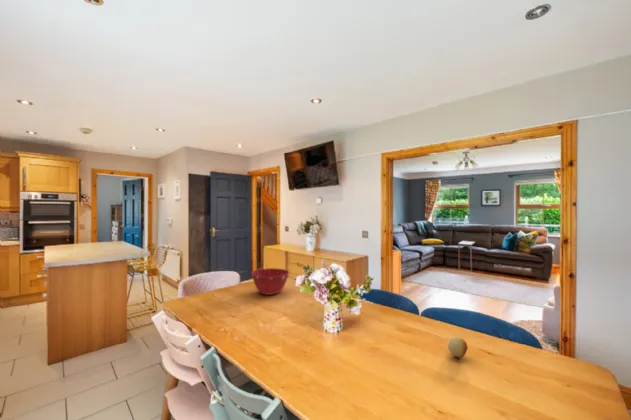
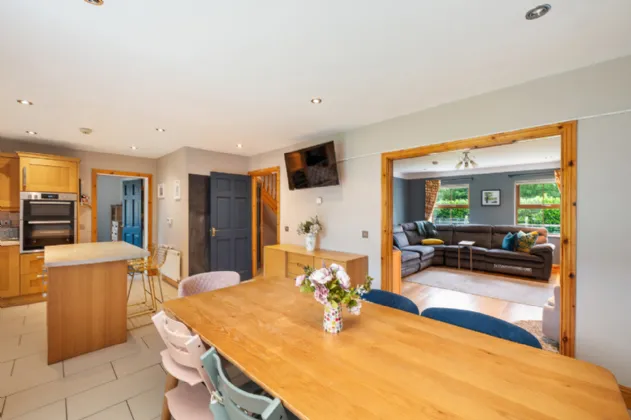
- fruit [447,336,469,359]
- mixing bowl [250,267,290,296]
